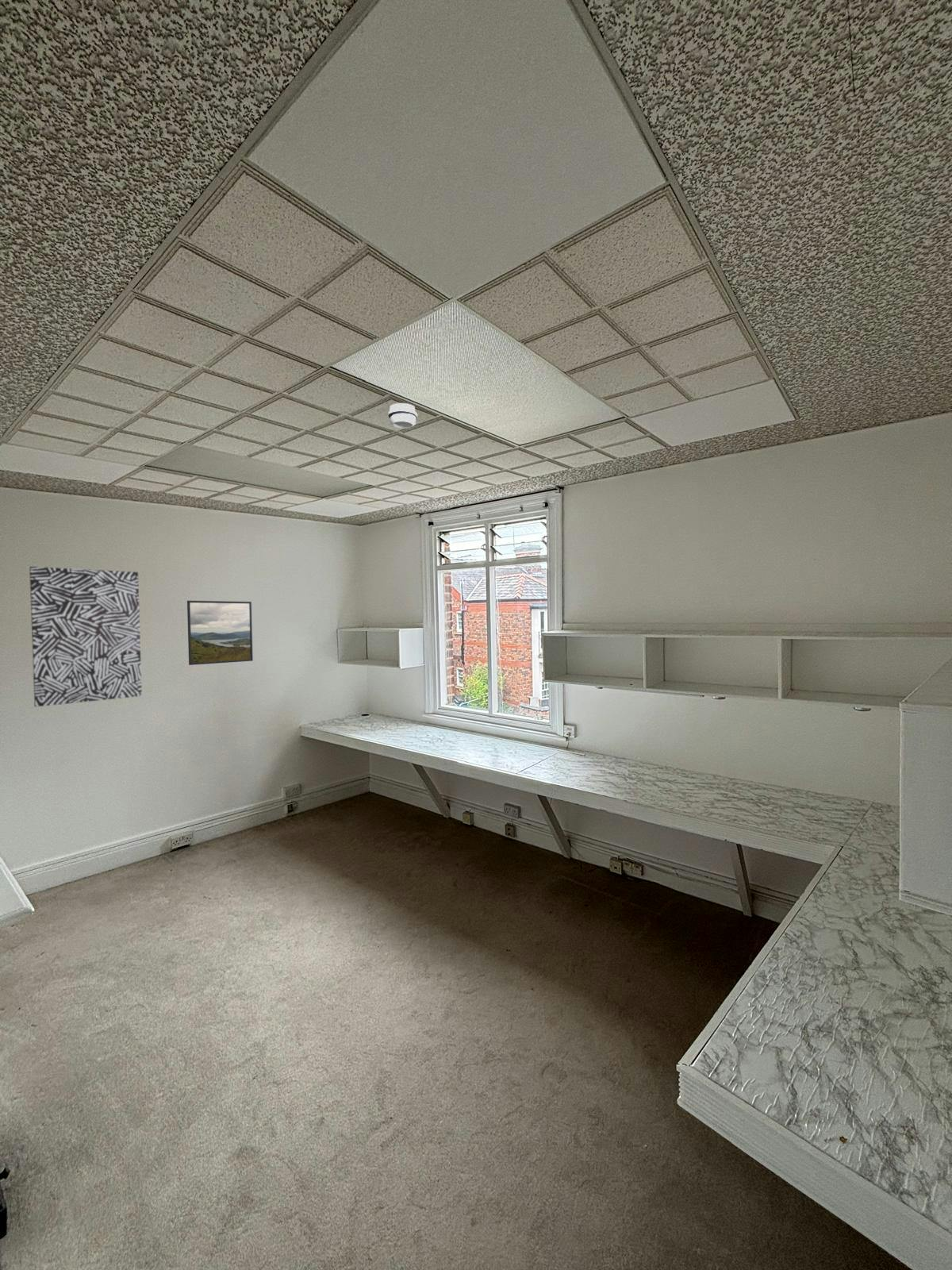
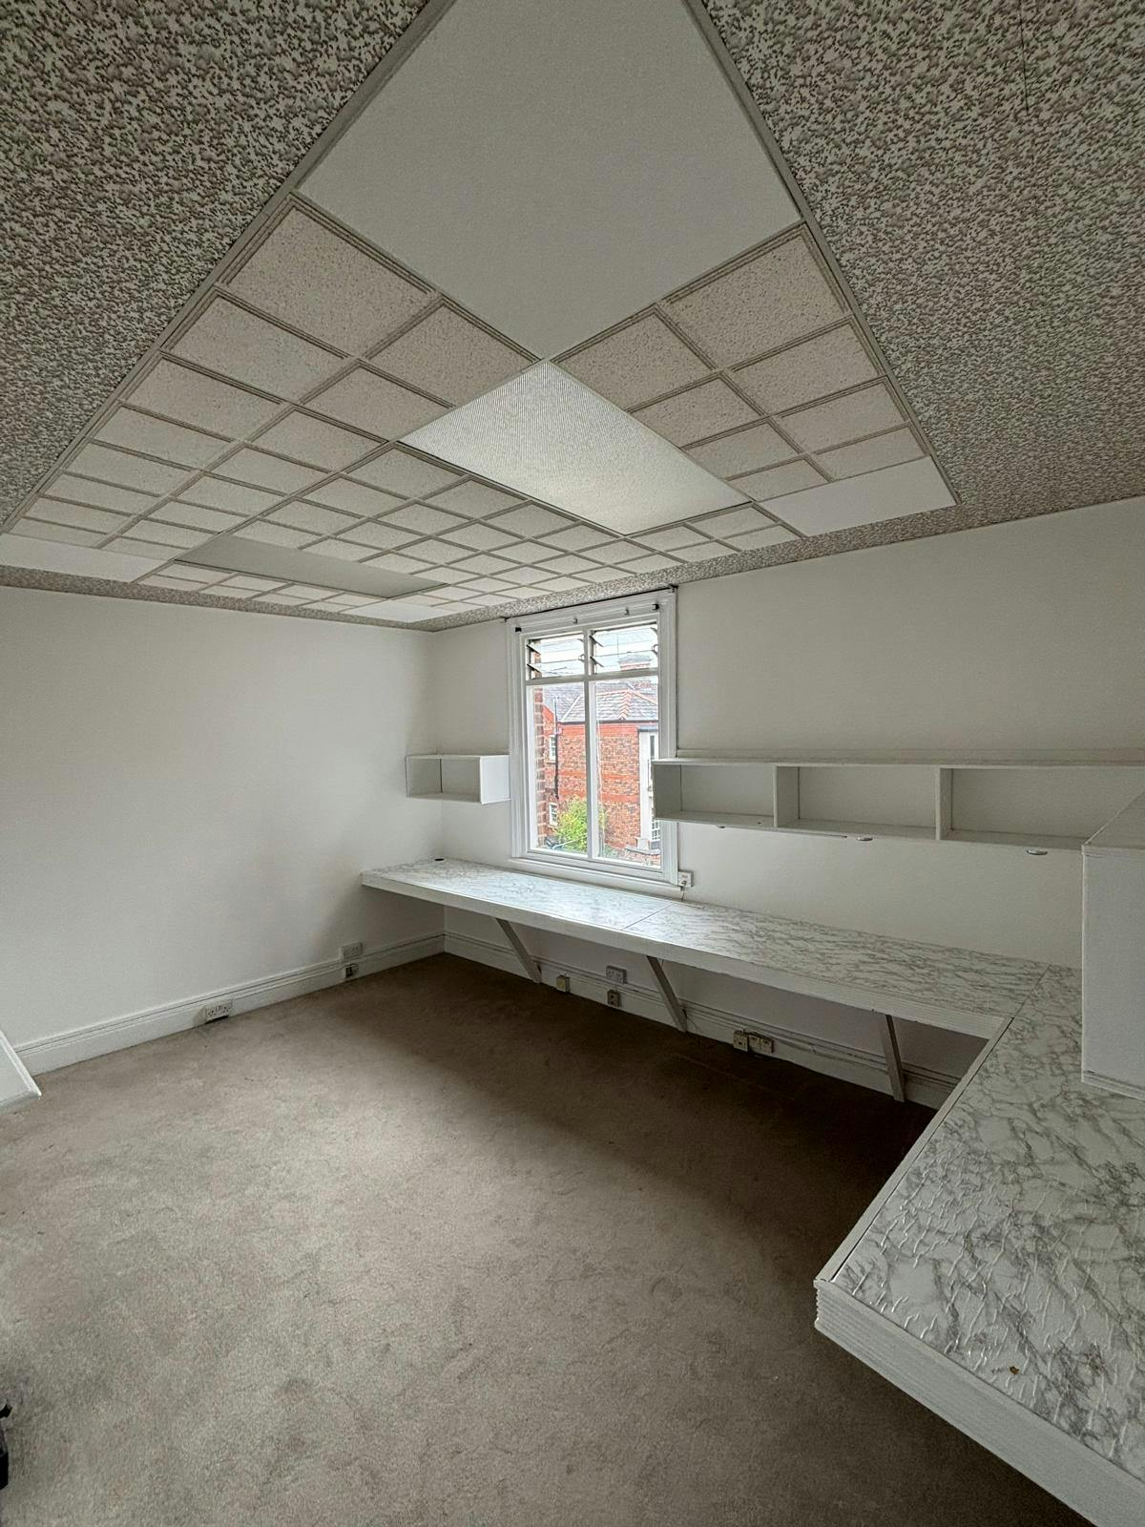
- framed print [186,600,254,666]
- wall art [29,566,143,708]
- smoke detector [387,402,418,429]
